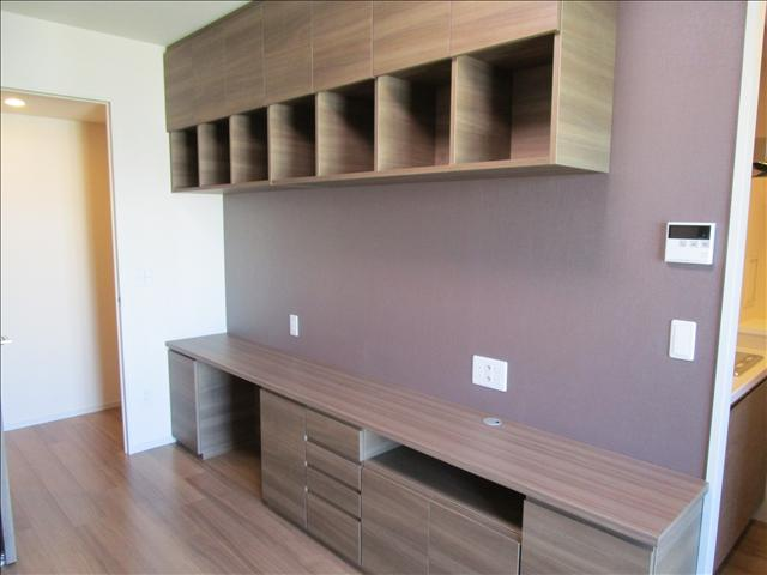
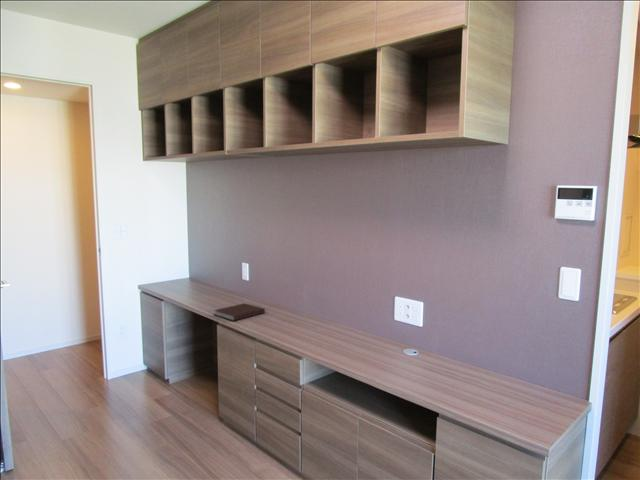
+ notebook [213,302,266,322]
